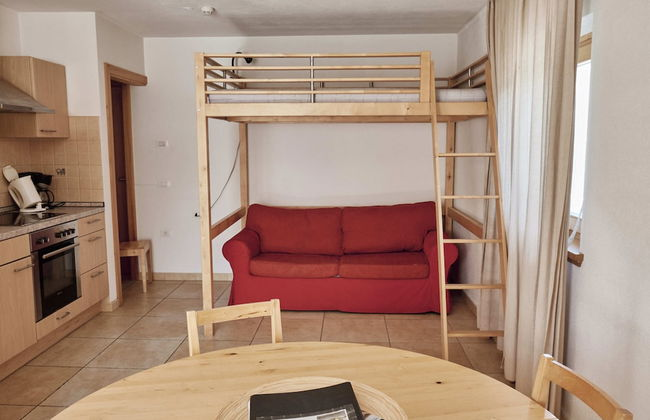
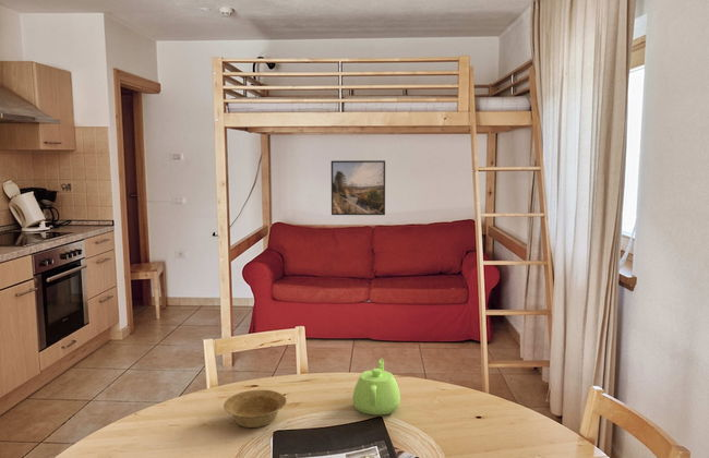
+ teapot [351,358,401,415]
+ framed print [331,159,386,216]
+ bowl [223,389,288,429]
